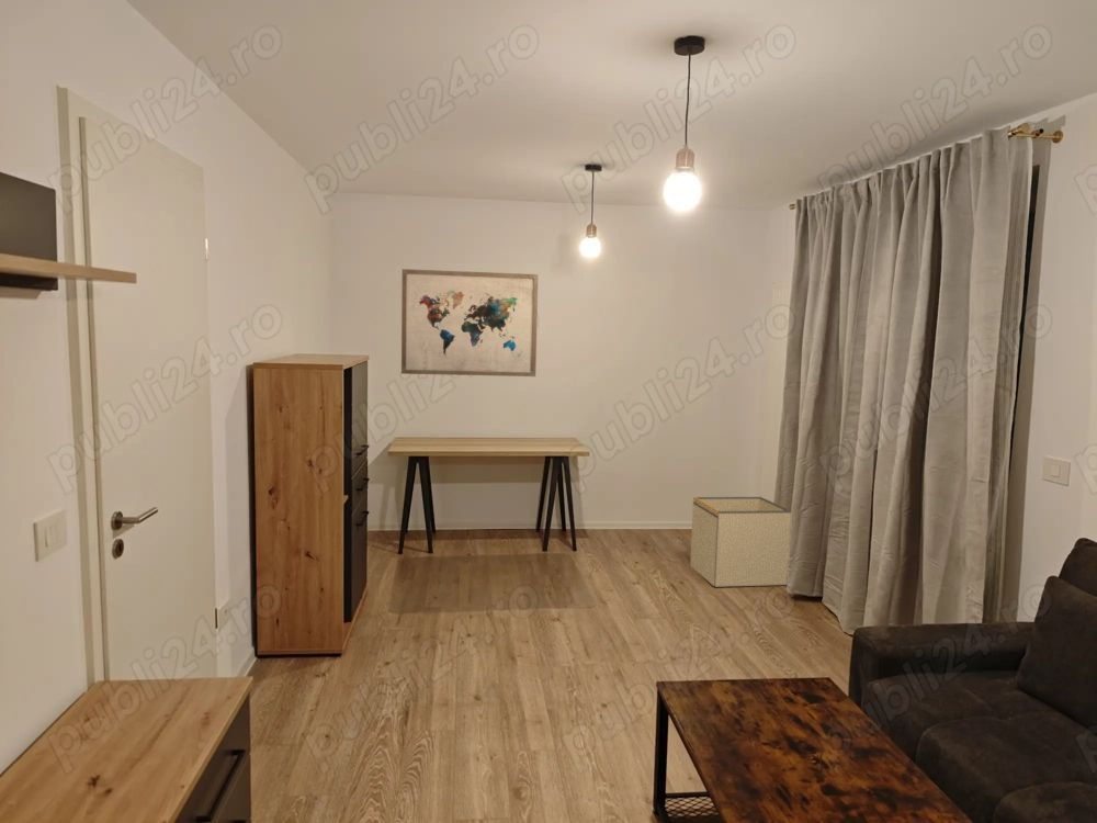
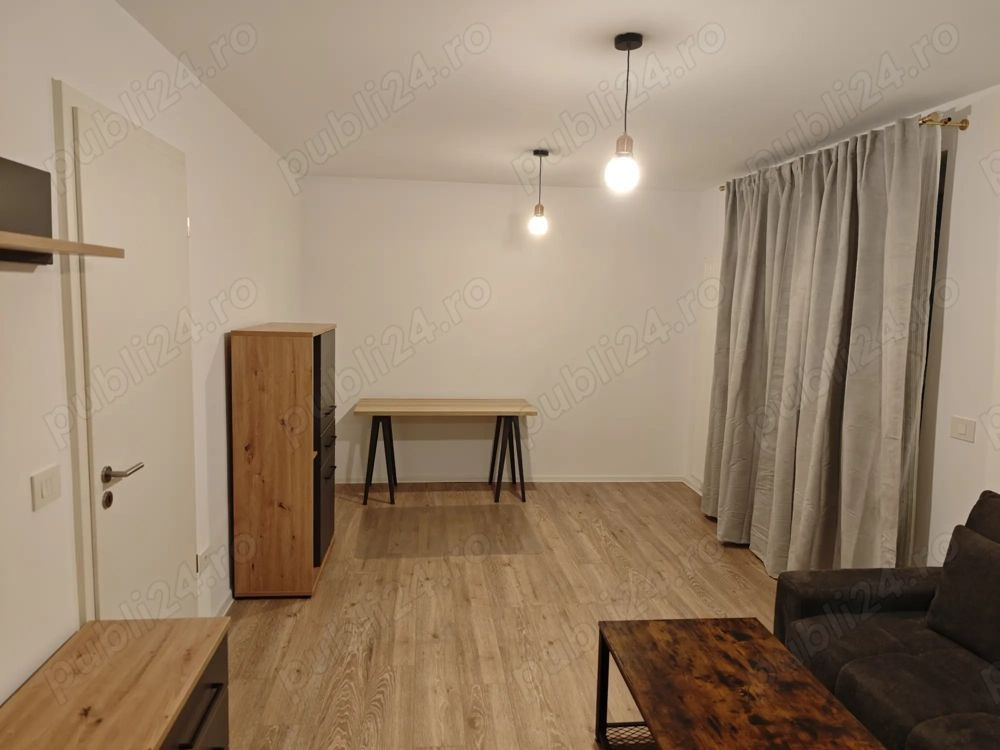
- storage bin [689,496,792,588]
- wall art [400,268,539,377]
